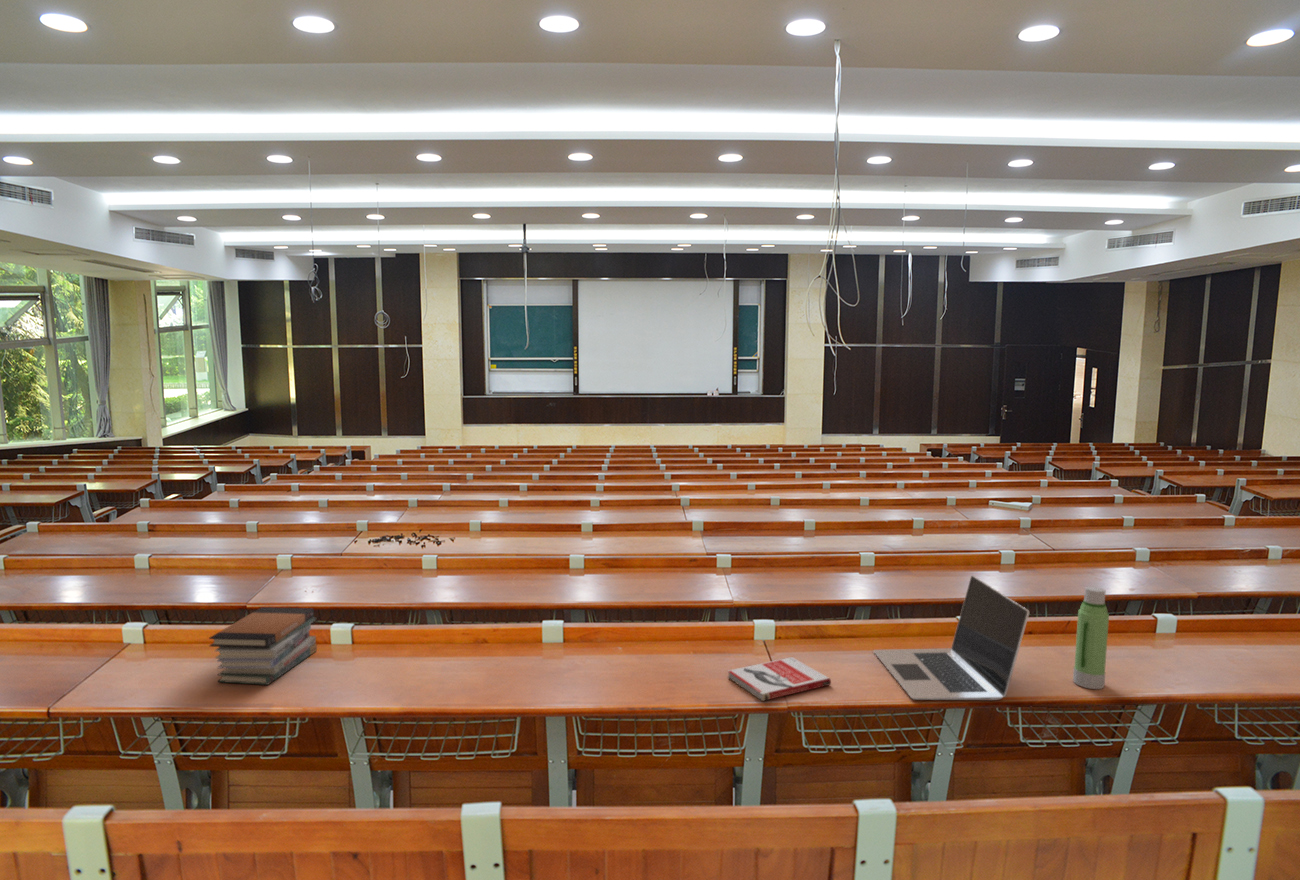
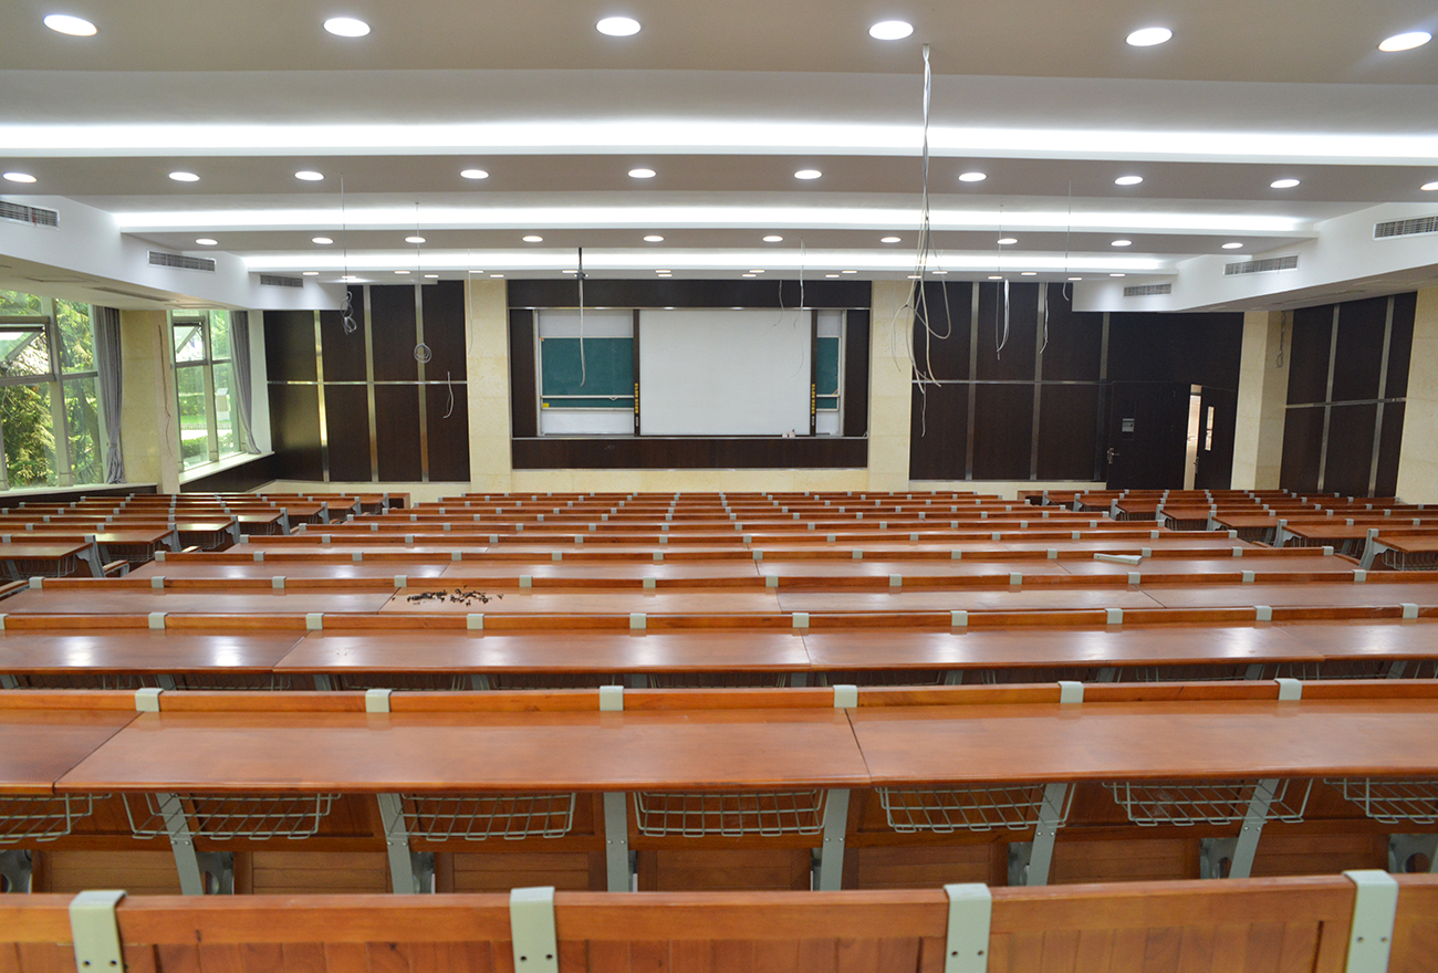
- book stack [208,606,318,686]
- laptop [872,574,1030,701]
- water bottle [1072,585,1110,690]
- book [727,656,832,702]
